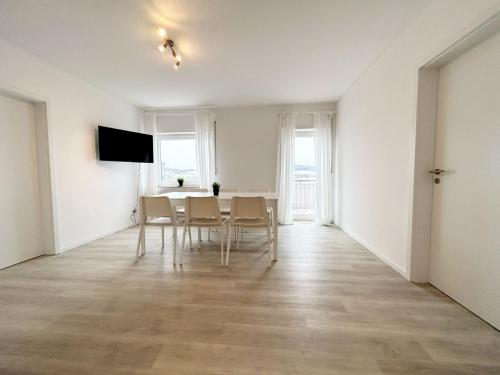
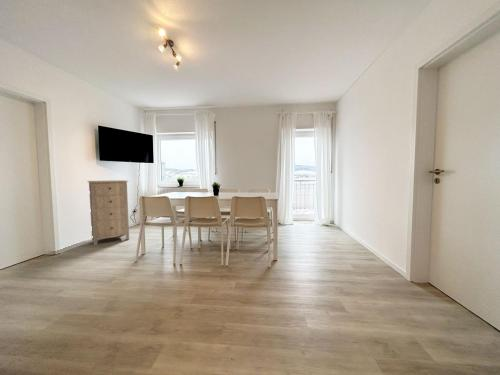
+ storage cabinet [87,179,130,246]
